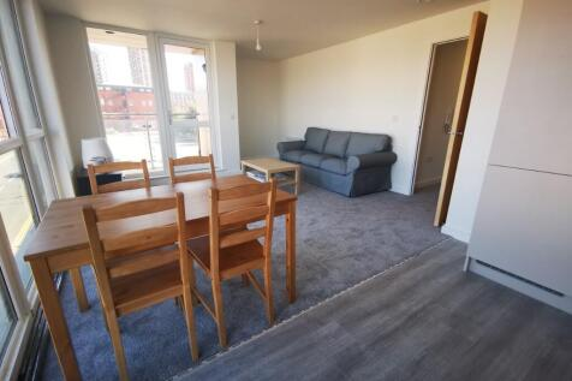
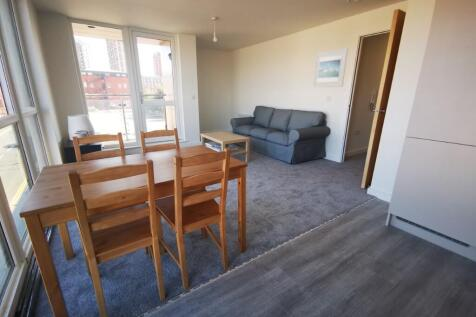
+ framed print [312,47,349,88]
